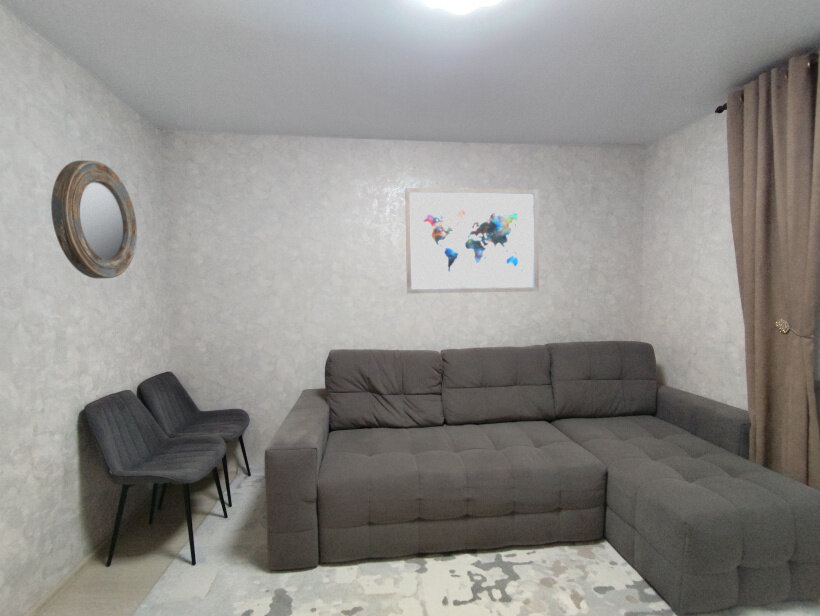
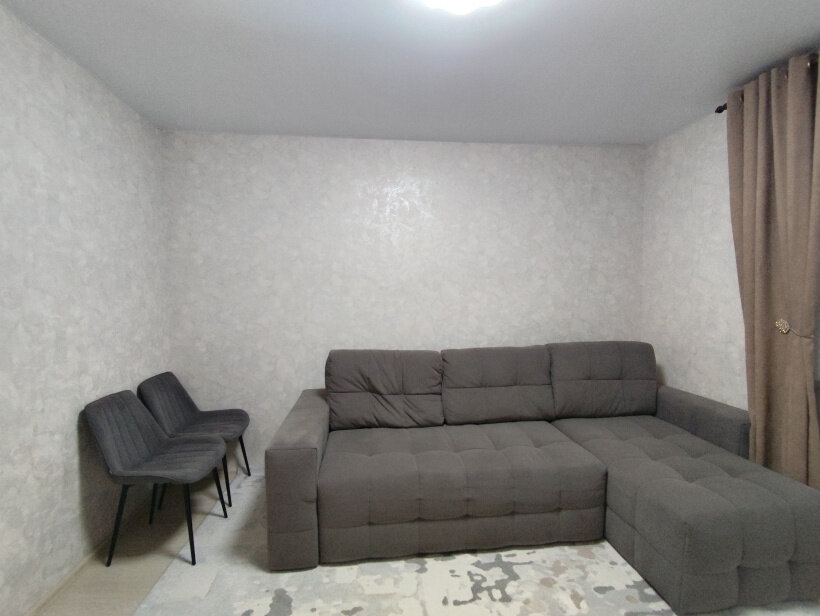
- wall art [404,187,540,294]
- home mirror [50,159,138,279]
